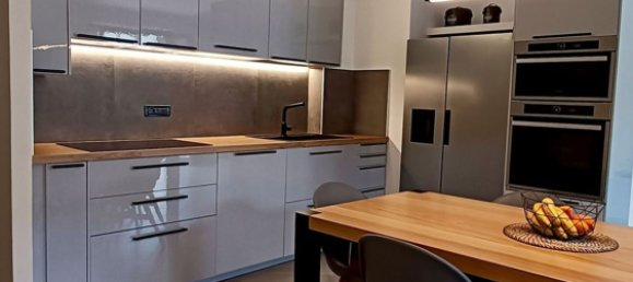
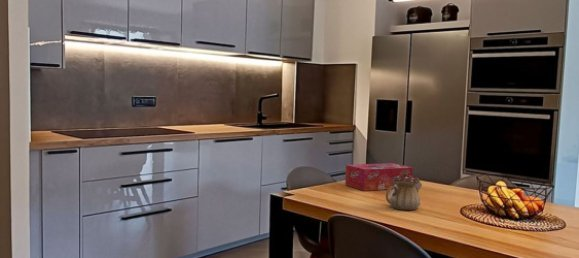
+ tissue box [344,162,414,192]
+ teapot [385,170,423,211]
